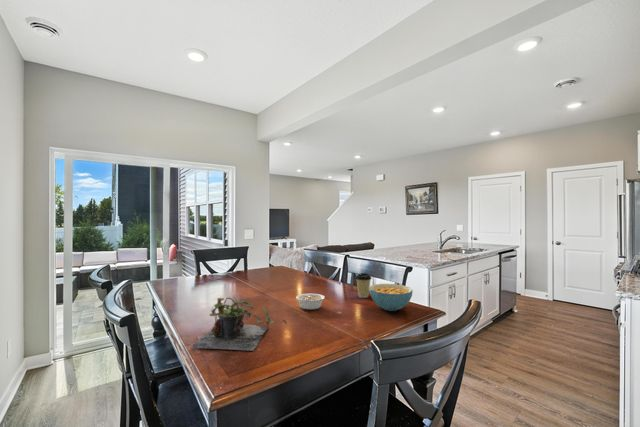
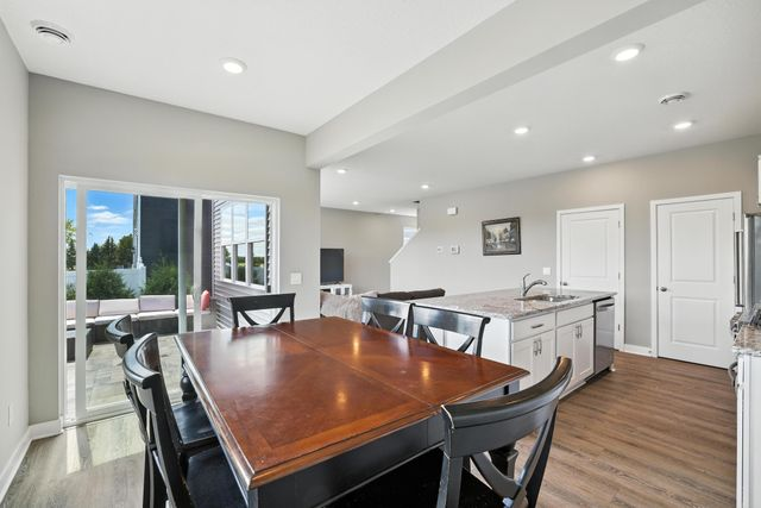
- coffee cup [354,272,373,299]
- cereal bowl [369,283,414,312]
- legume [295,293,327,311]
- plant [191,296,288,352]
